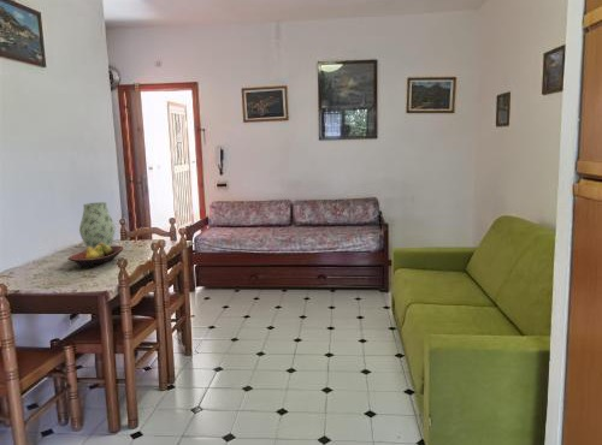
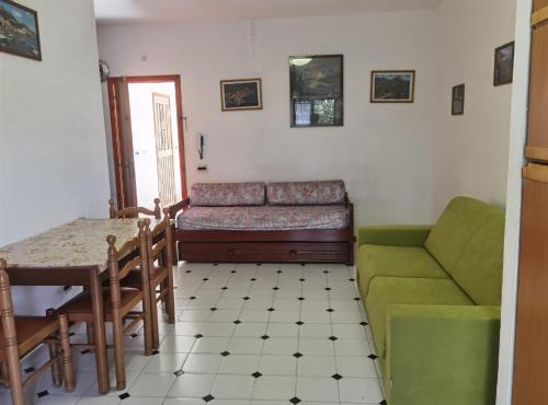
- fruit bowl [67,243,125,269]
- vase [78,201,117,249]
